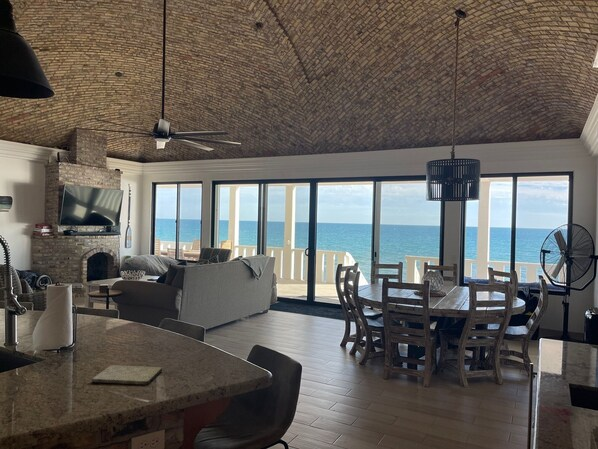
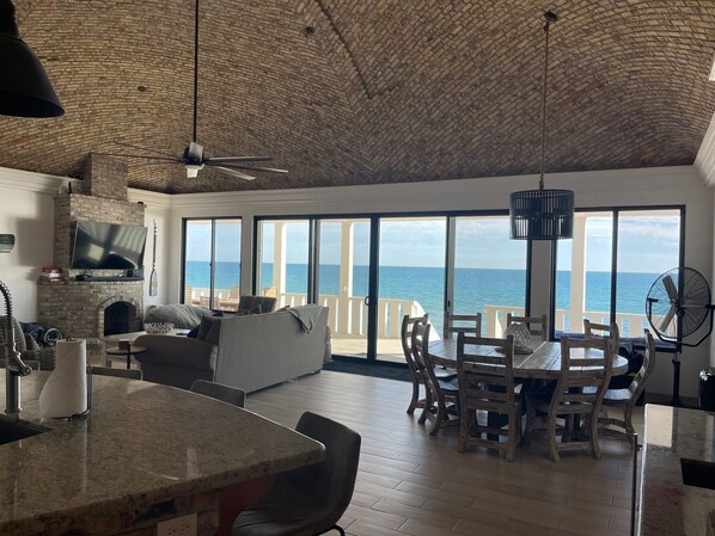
- cutting board [91,364,163,386]
